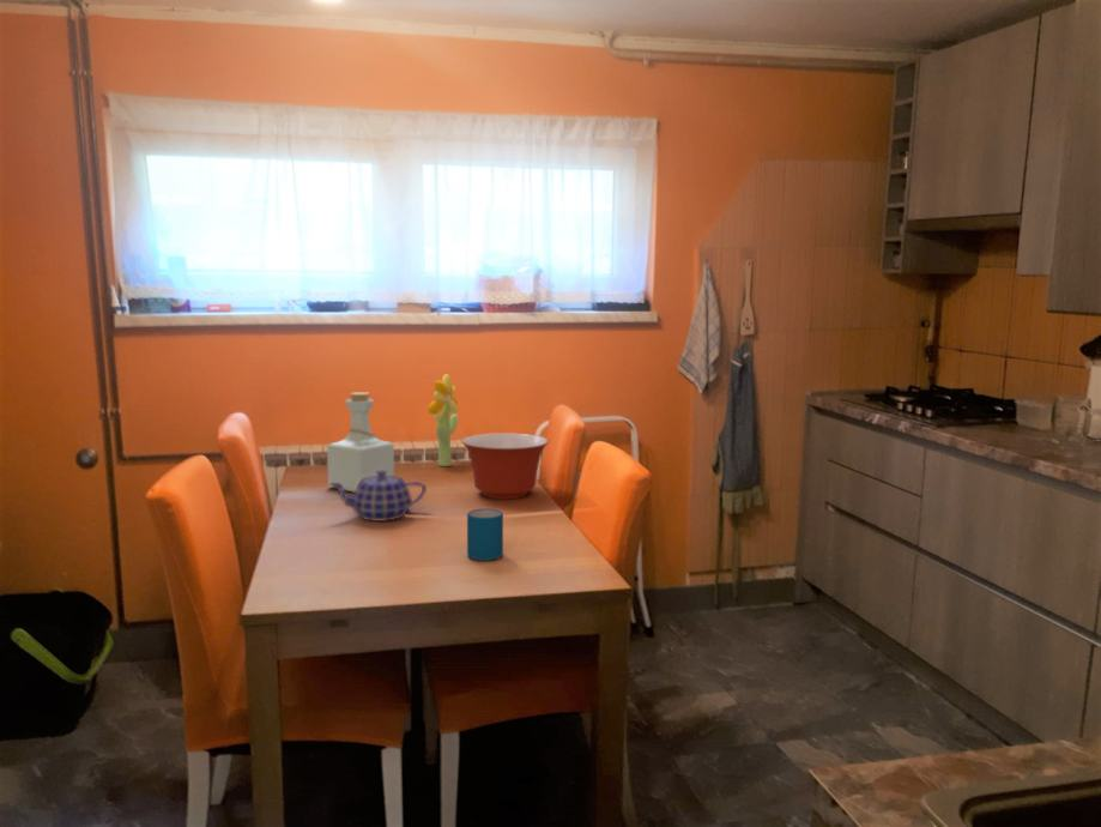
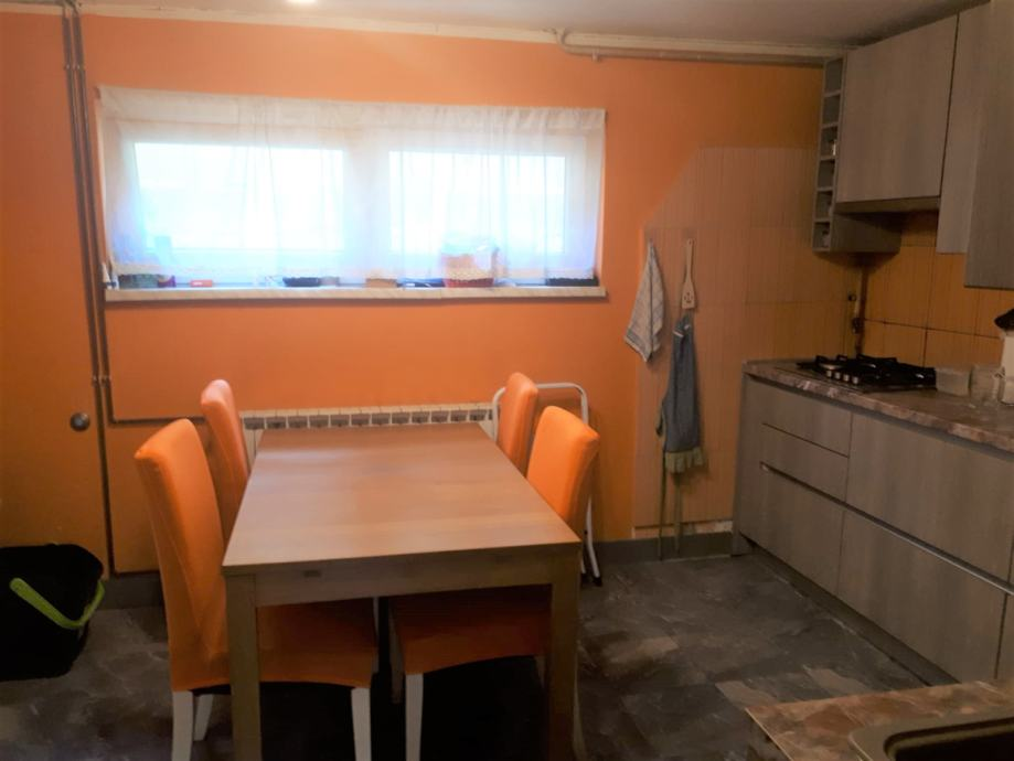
- mixing bowl [460,431,550,501]
- bottle [326,391,395,494]
- mug [466,508,504,562]
- flower [427,373,459,467]
- teapot [329,470,428,523]
